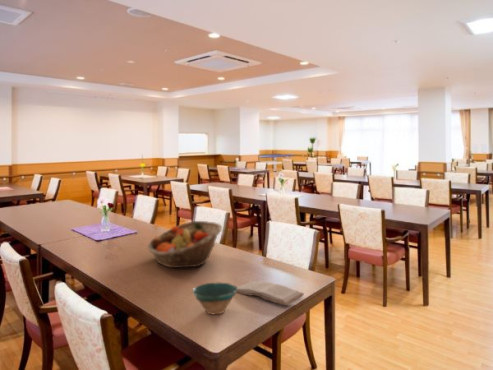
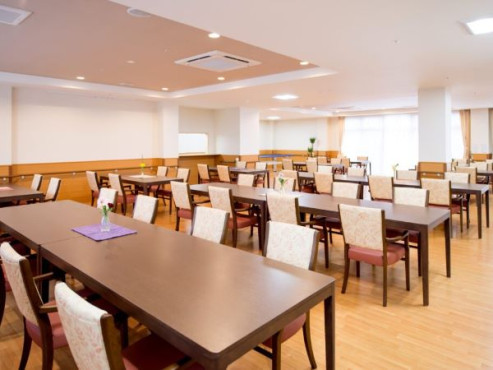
- fruit basket [146,220,223,269]
- book [235,280,305,306]
- bowl [192,282,237,315]
